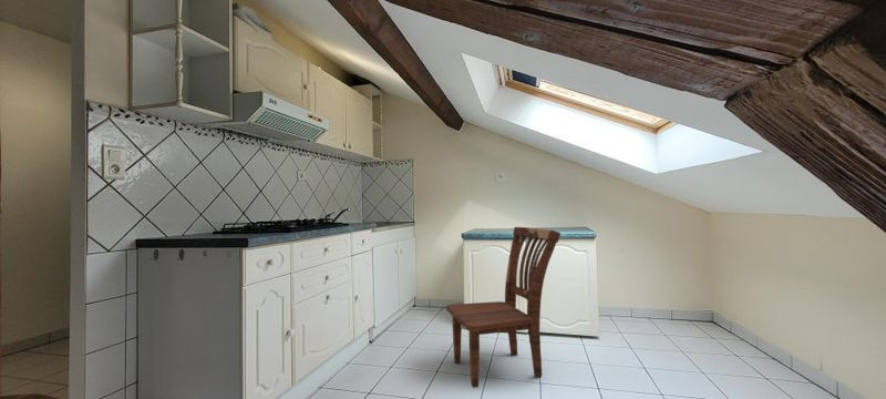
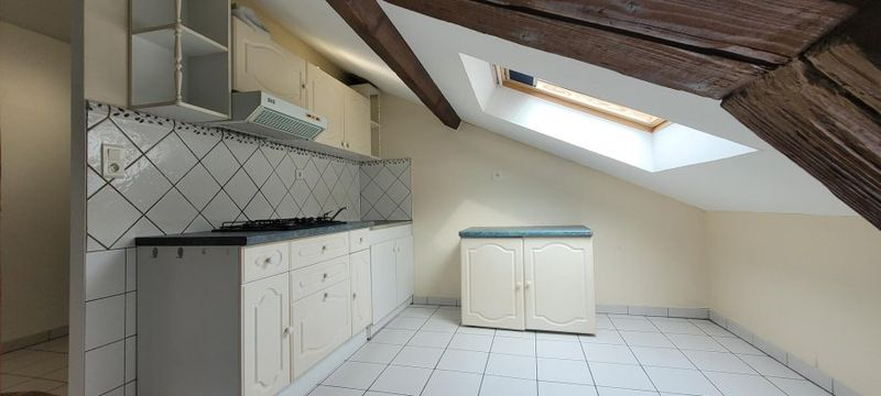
- dining chair [445,226,562,389]
